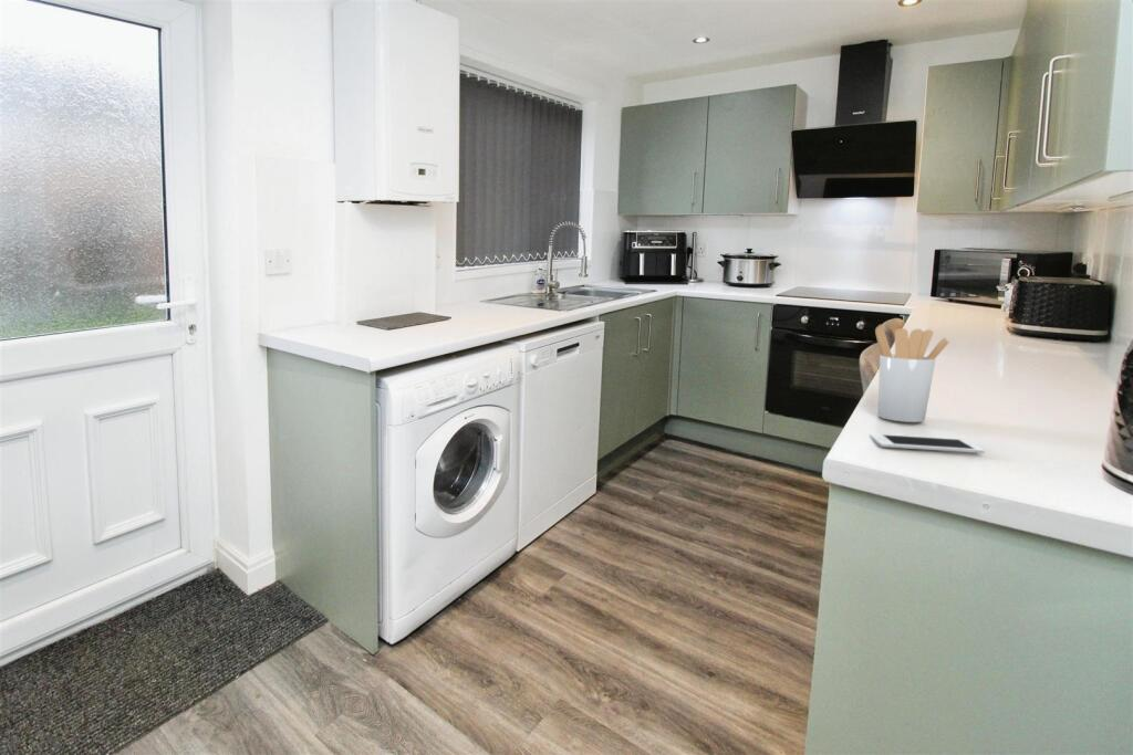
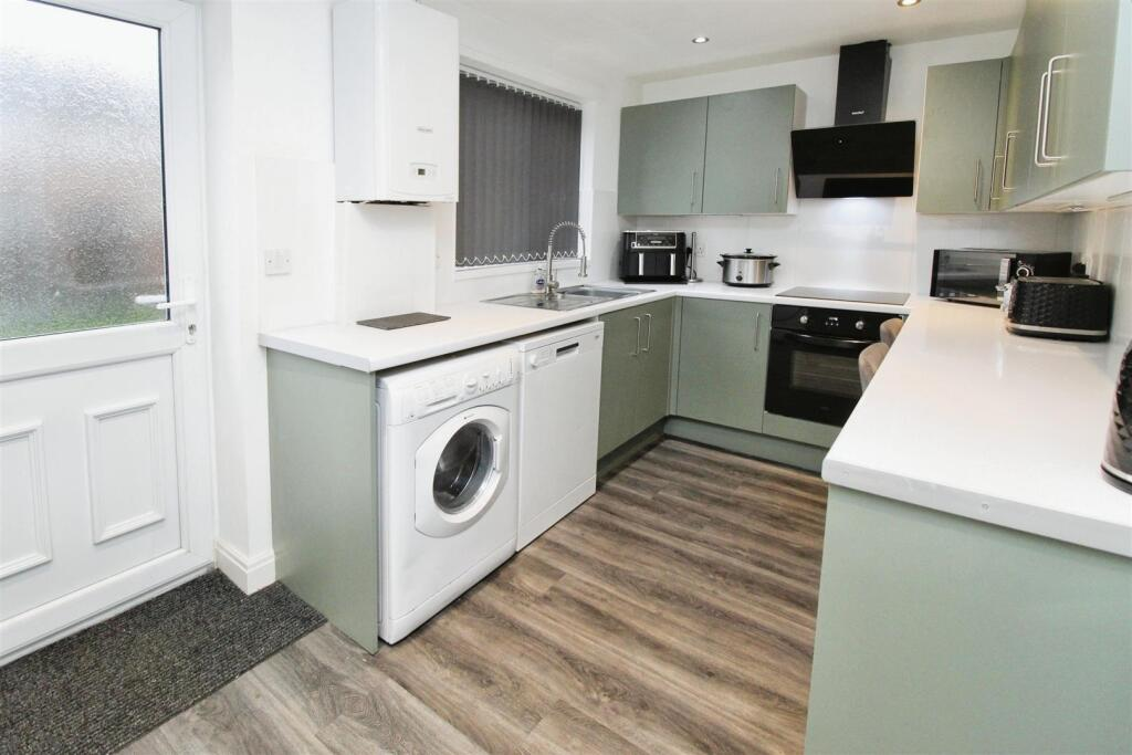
- cell phone [869,433,986,454]
- utensil holder [874,324,950,423]
